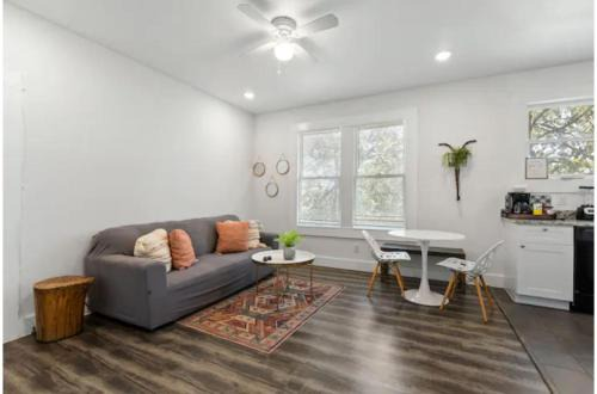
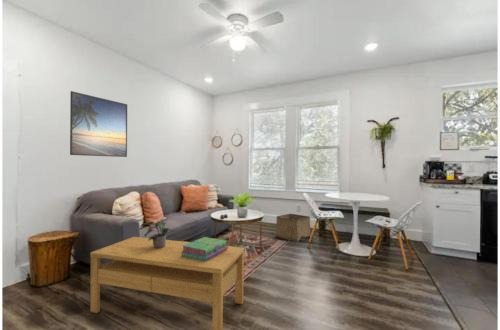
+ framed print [69,90,128,158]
+ storage bin [275,213,312,242]
+ stack of books [181,236,228,261]
+ potted plant [139,220,173,249]
+ coffee table [89,236,245,330]
